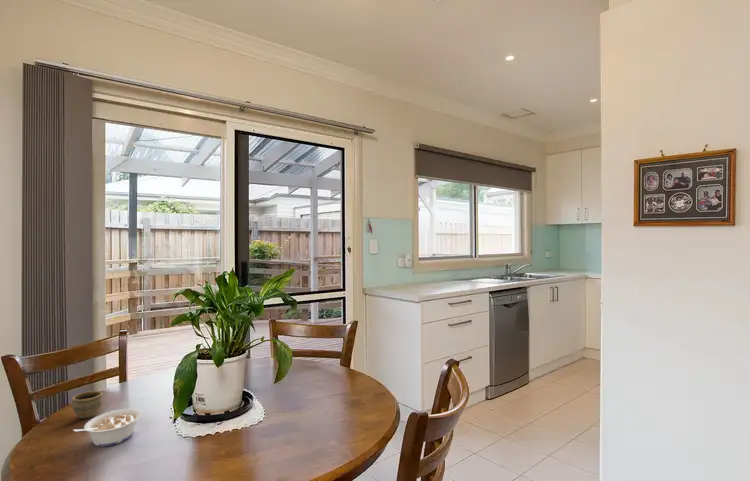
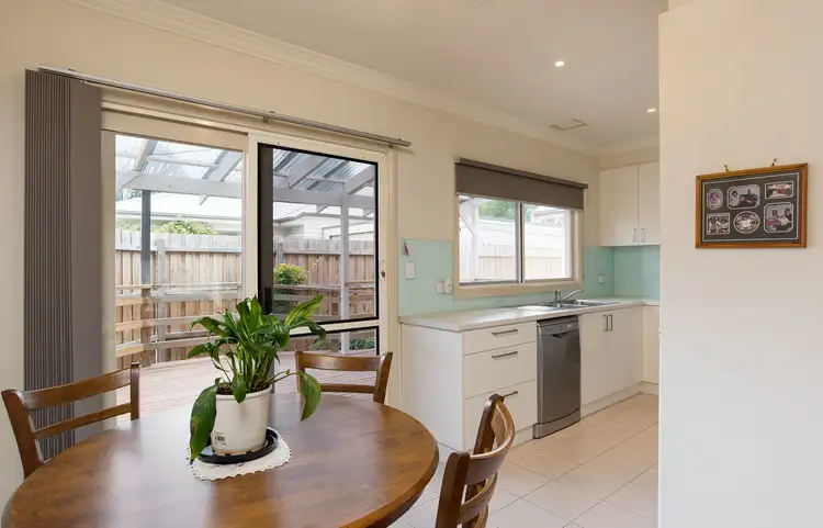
- cup [71,390,103,419]
- legume [72,408,142,447]
